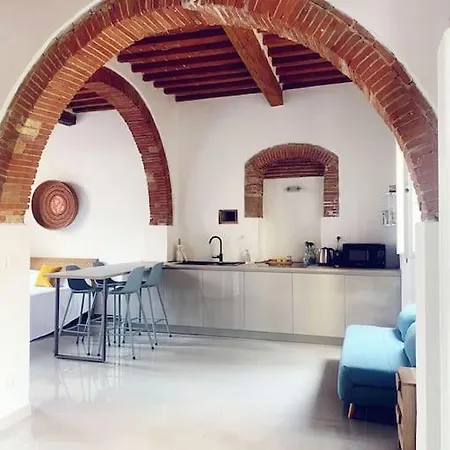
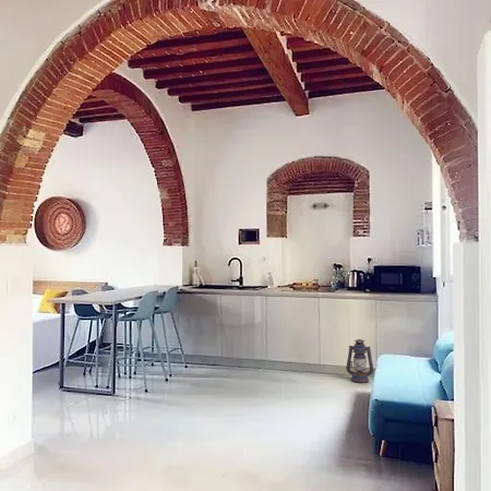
+ lantern [345,338,374,383]
